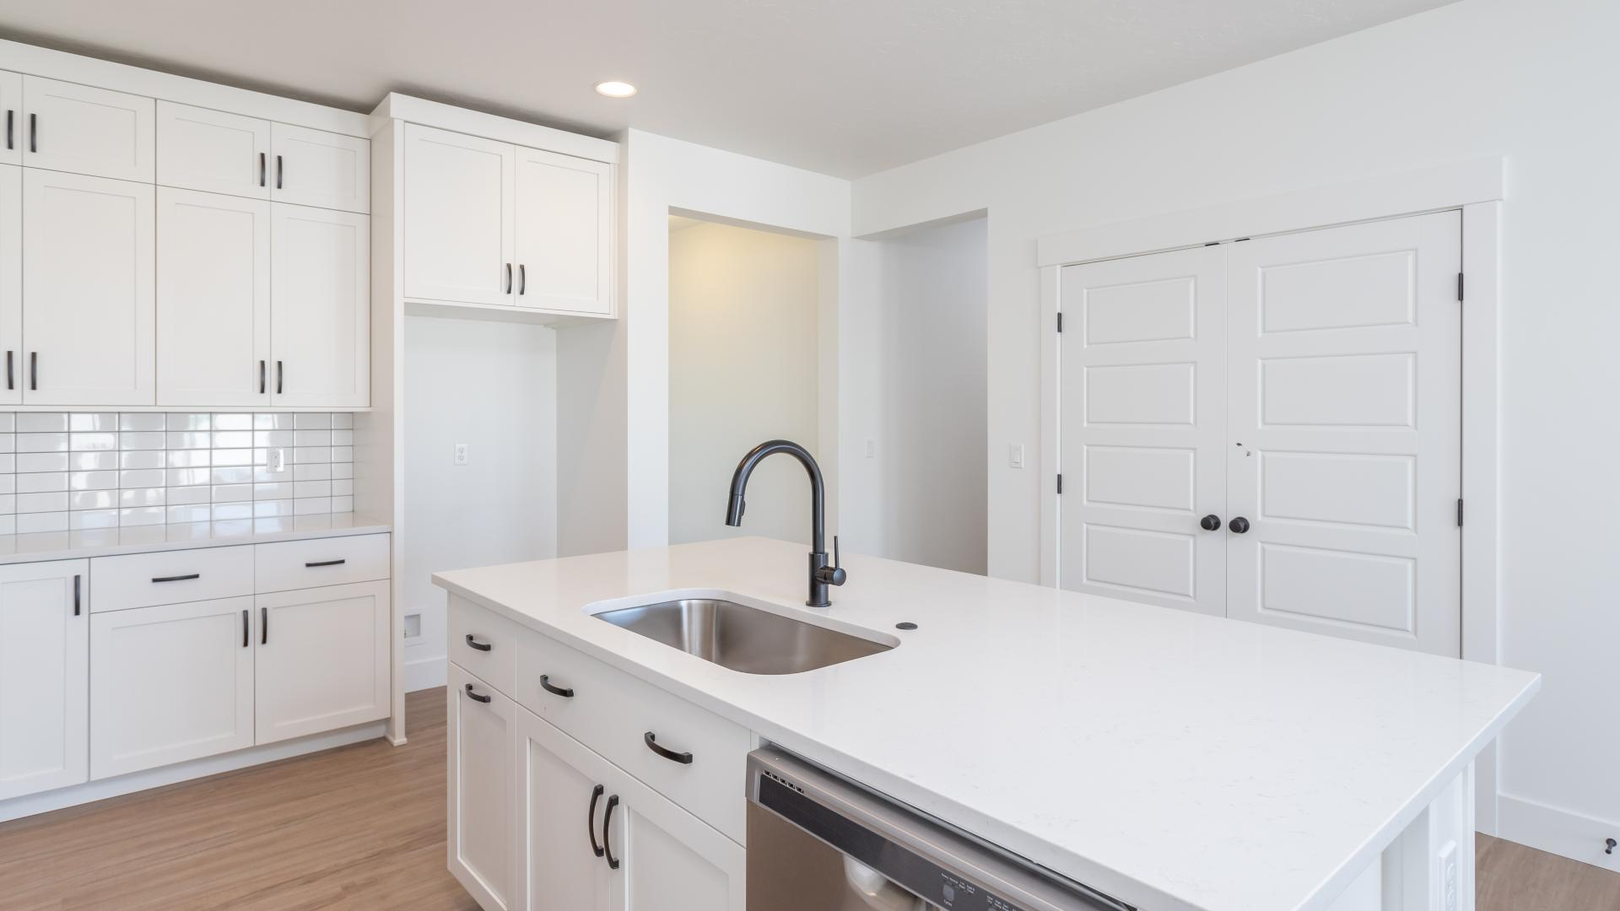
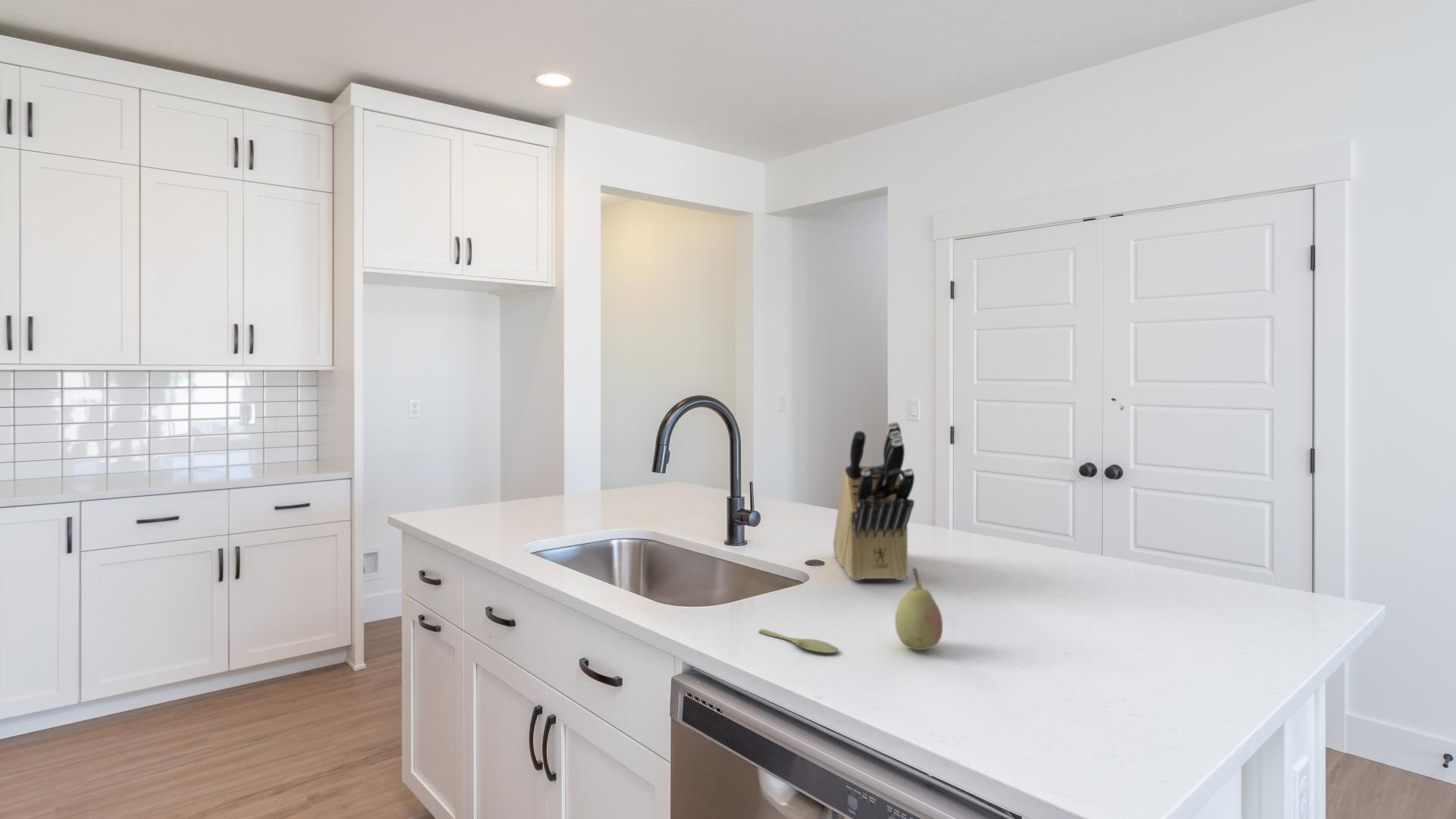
+ knife block [833,421,915,581]
+ spoon [758,629,839,654]
+ fruit [894,566,943,651]
